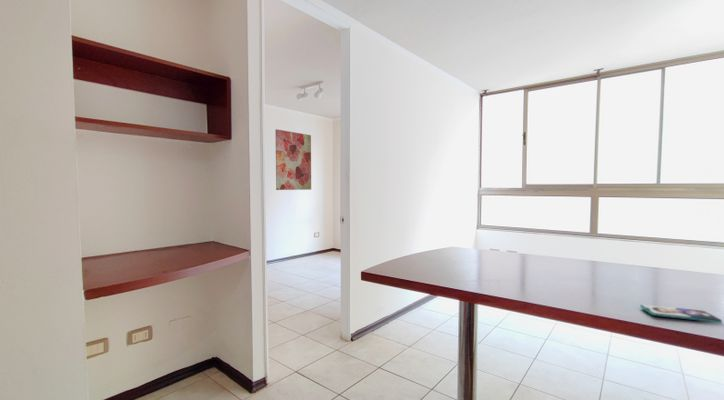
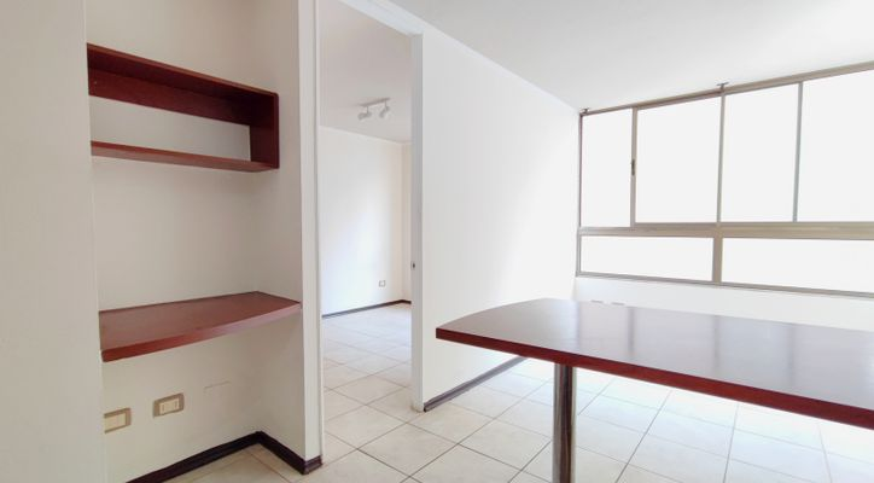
- wall art [274,128,312,191]
- smartphone [639,304,723,324]
